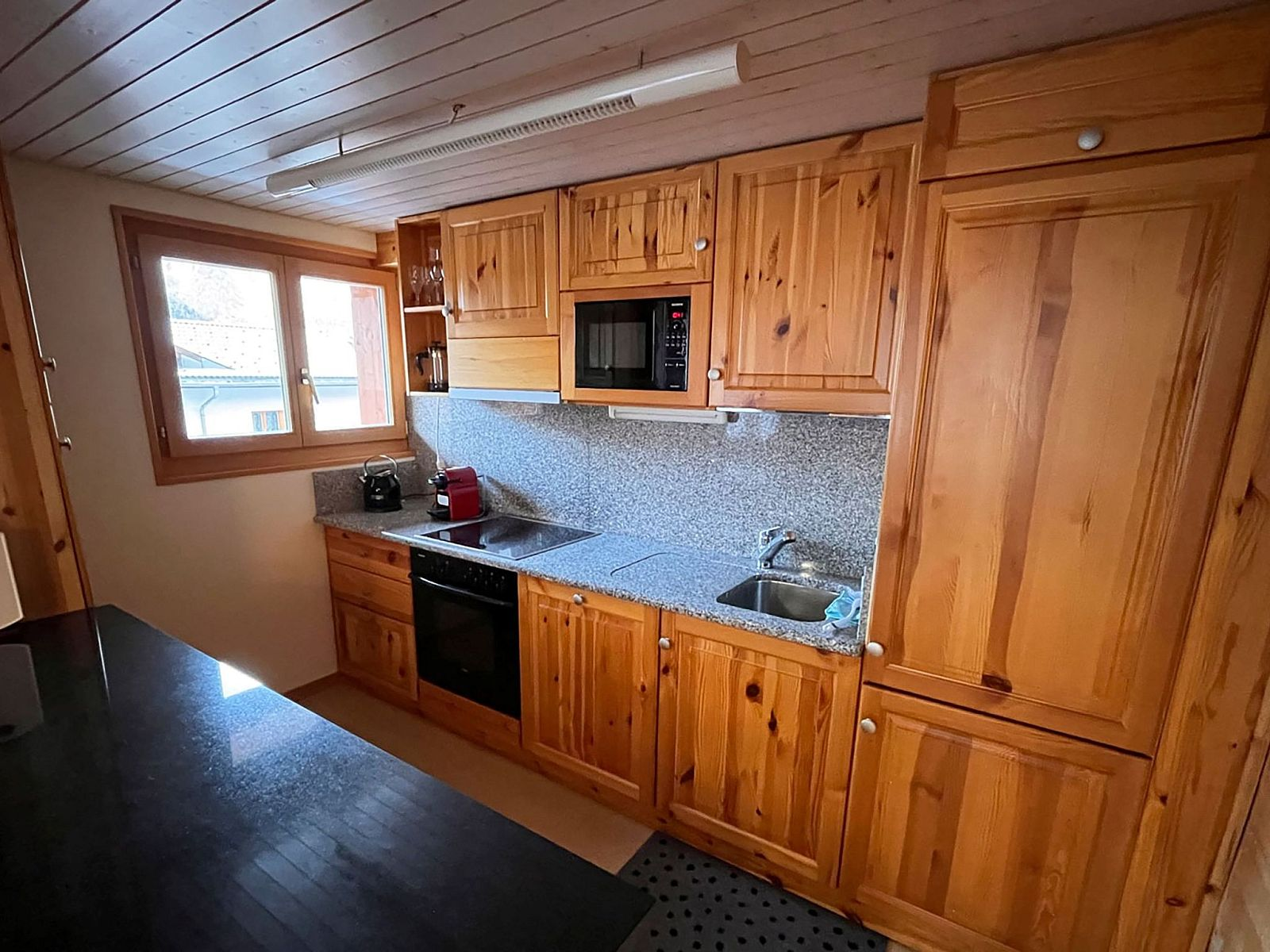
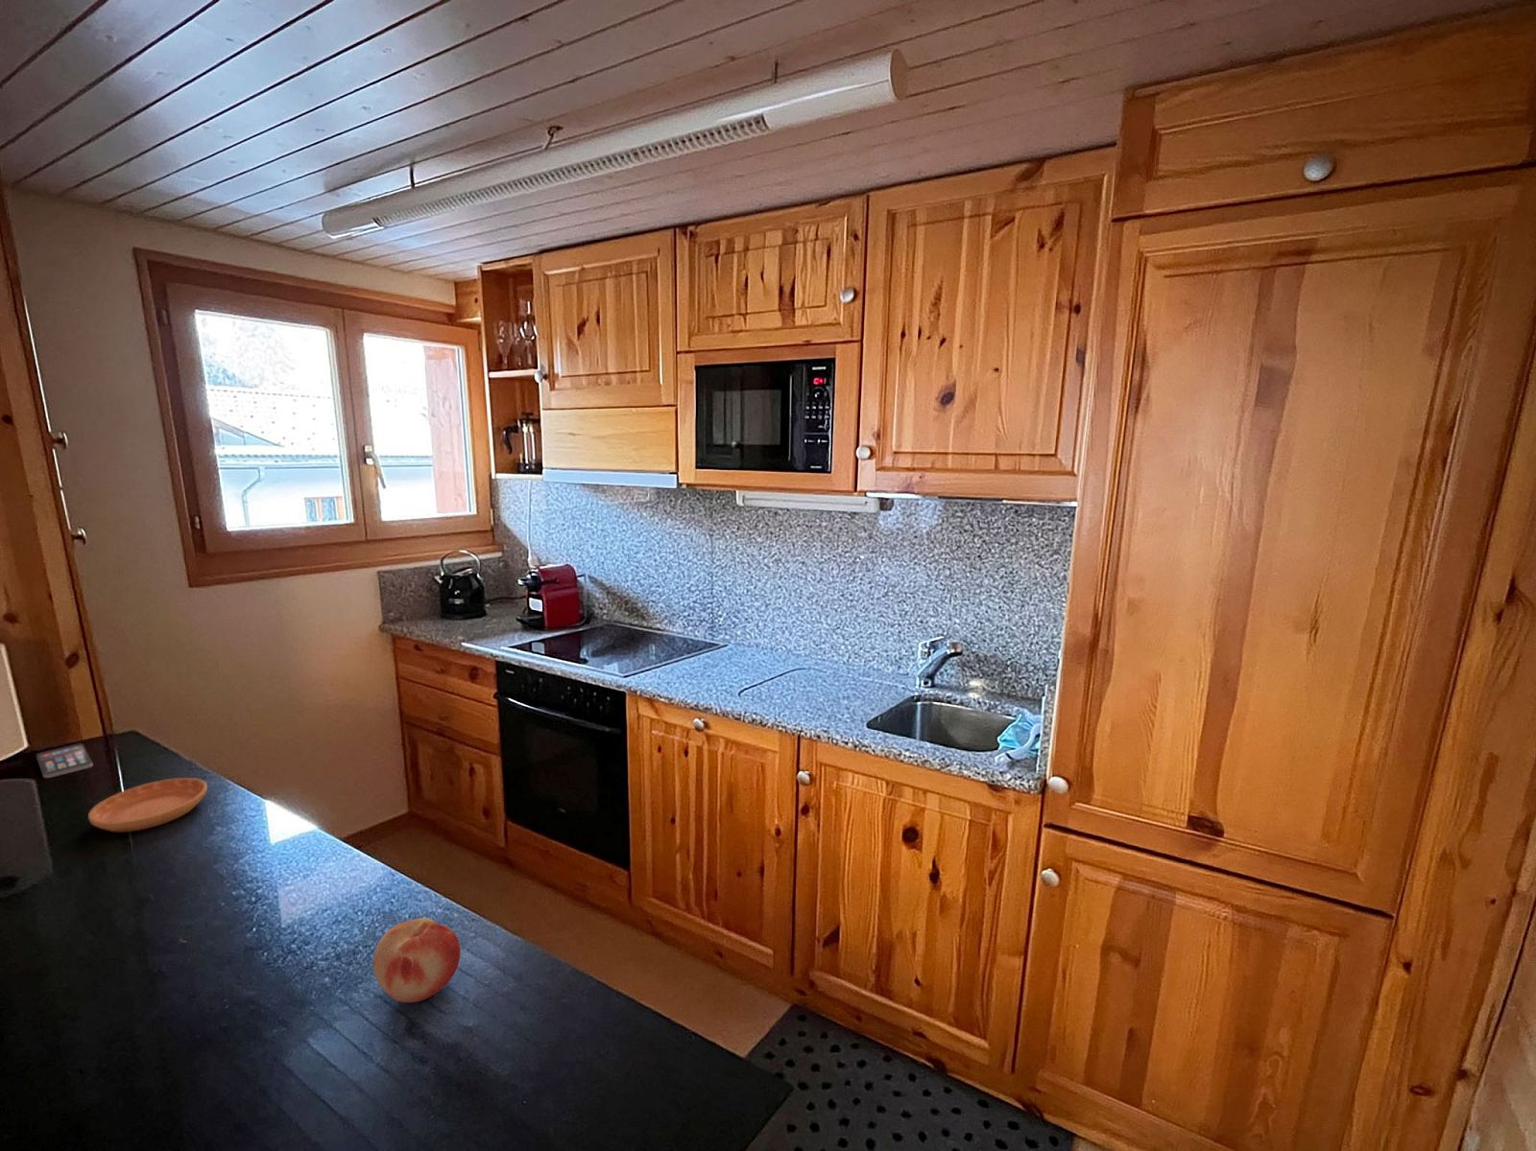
+ smartphone [35,742,94,779]
+ saucer [87,777,208,833]
+ fruit [373,916,461,1003]
